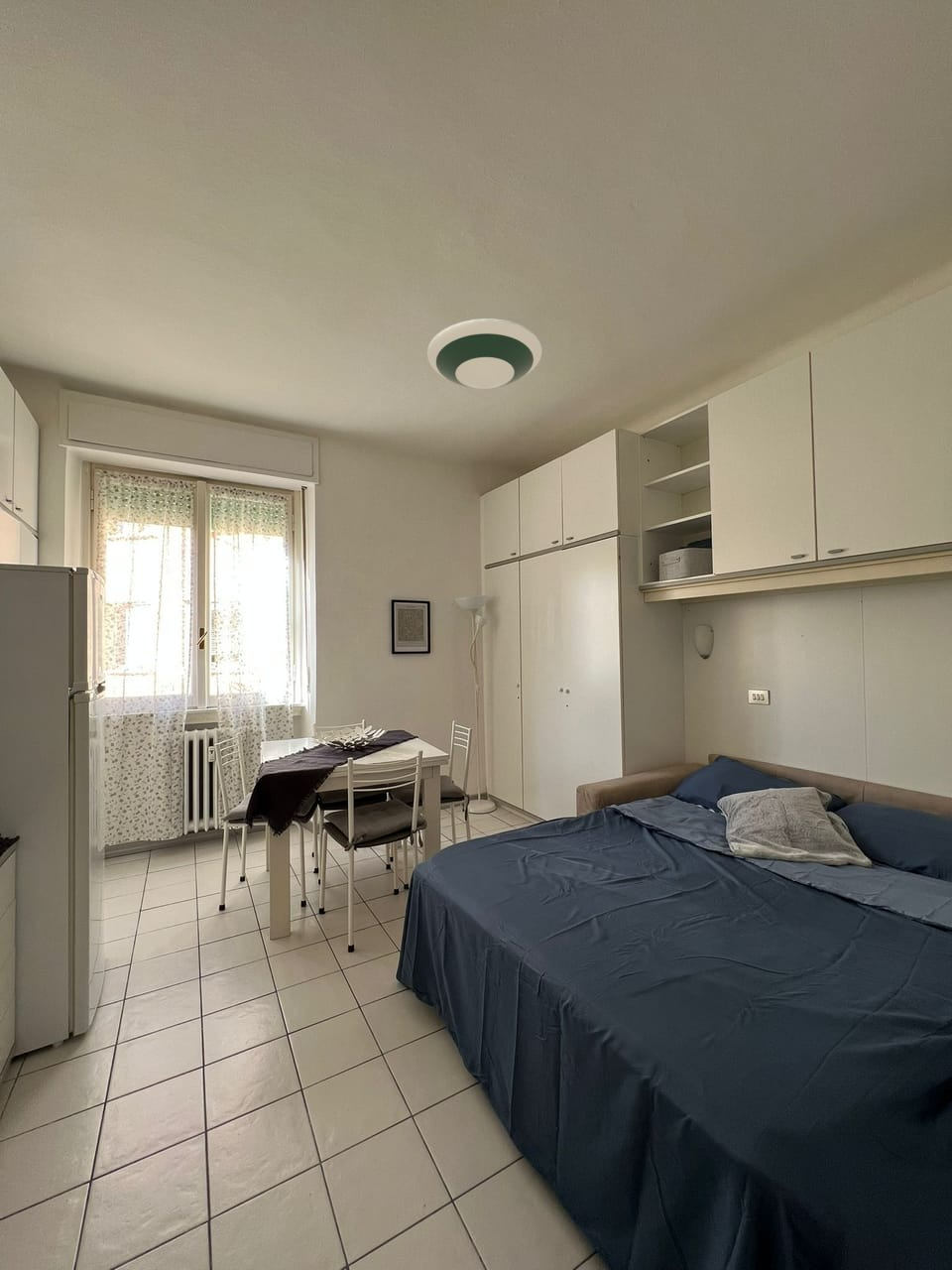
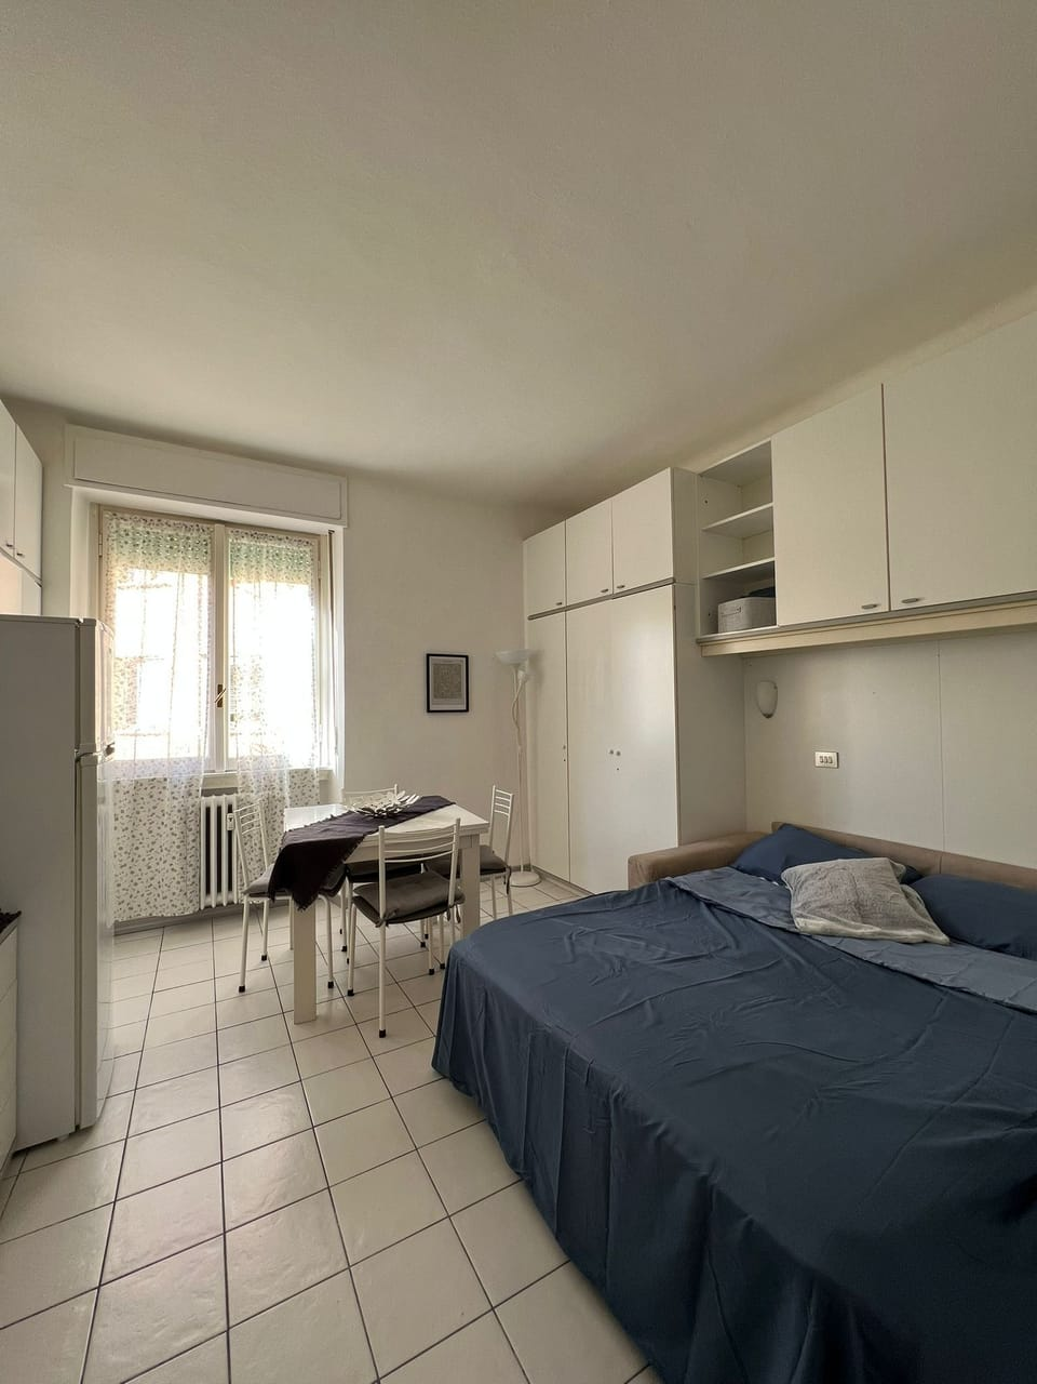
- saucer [426,318,543,390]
